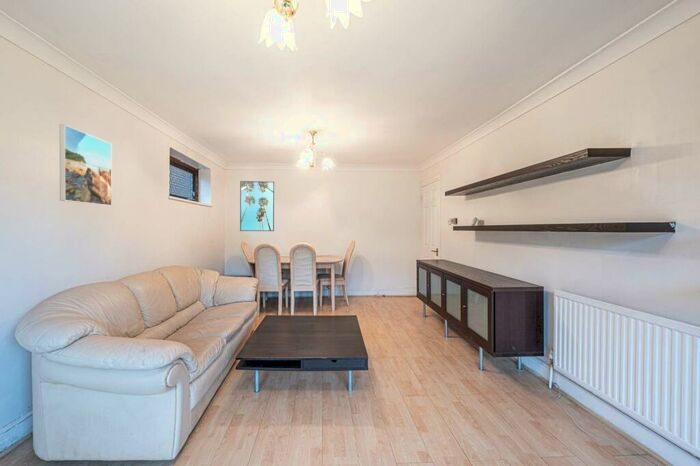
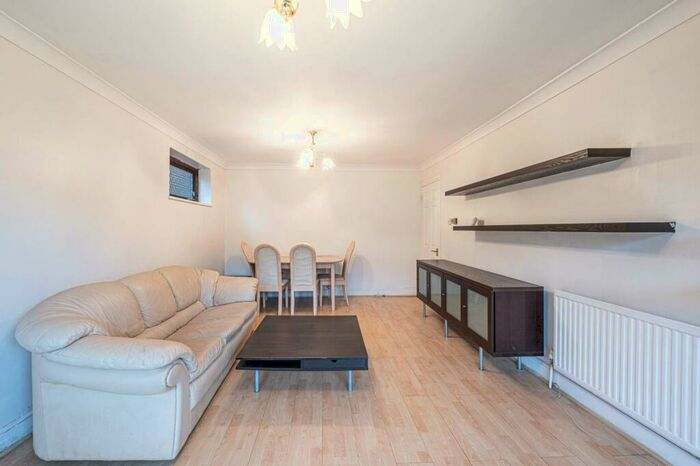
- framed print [239,180,275,232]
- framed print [59,124,113,207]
